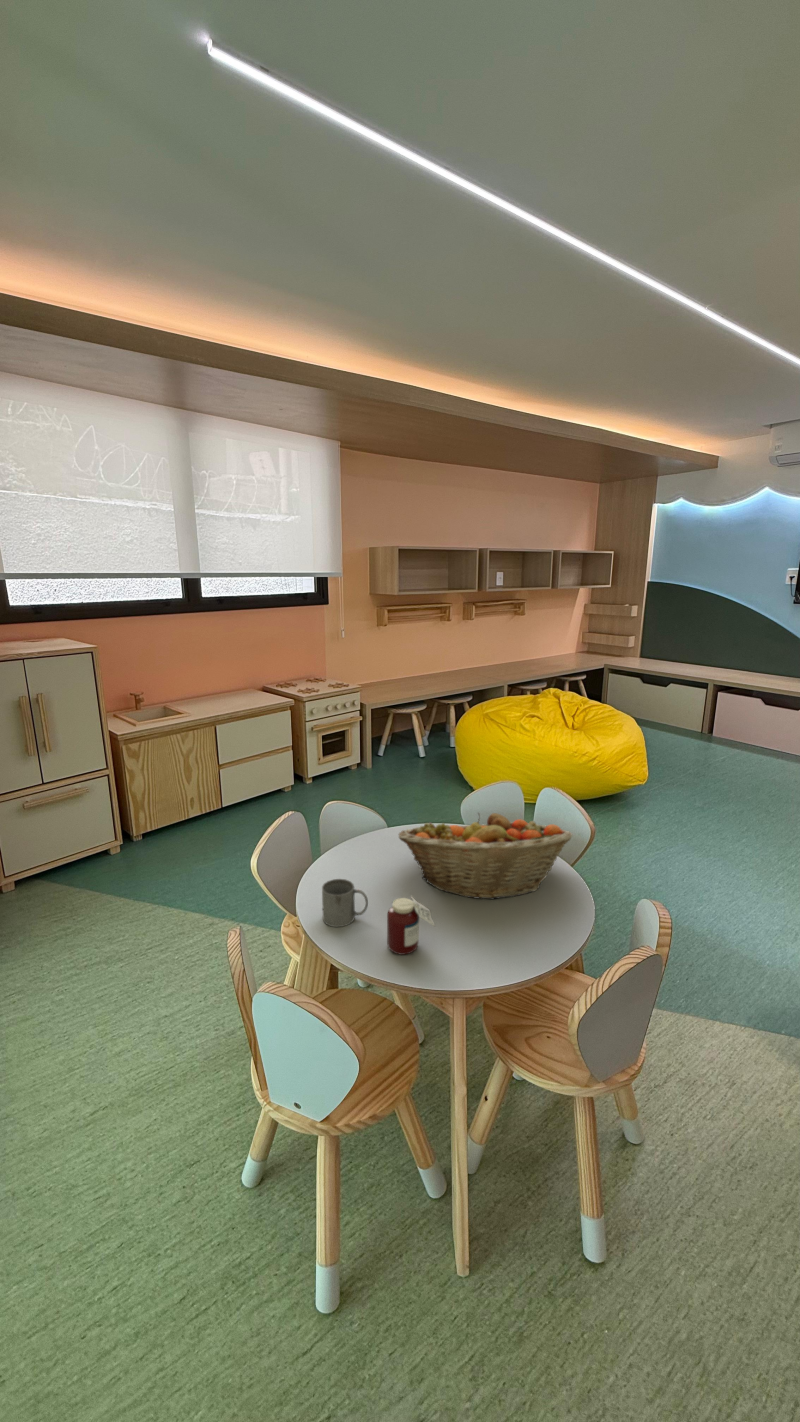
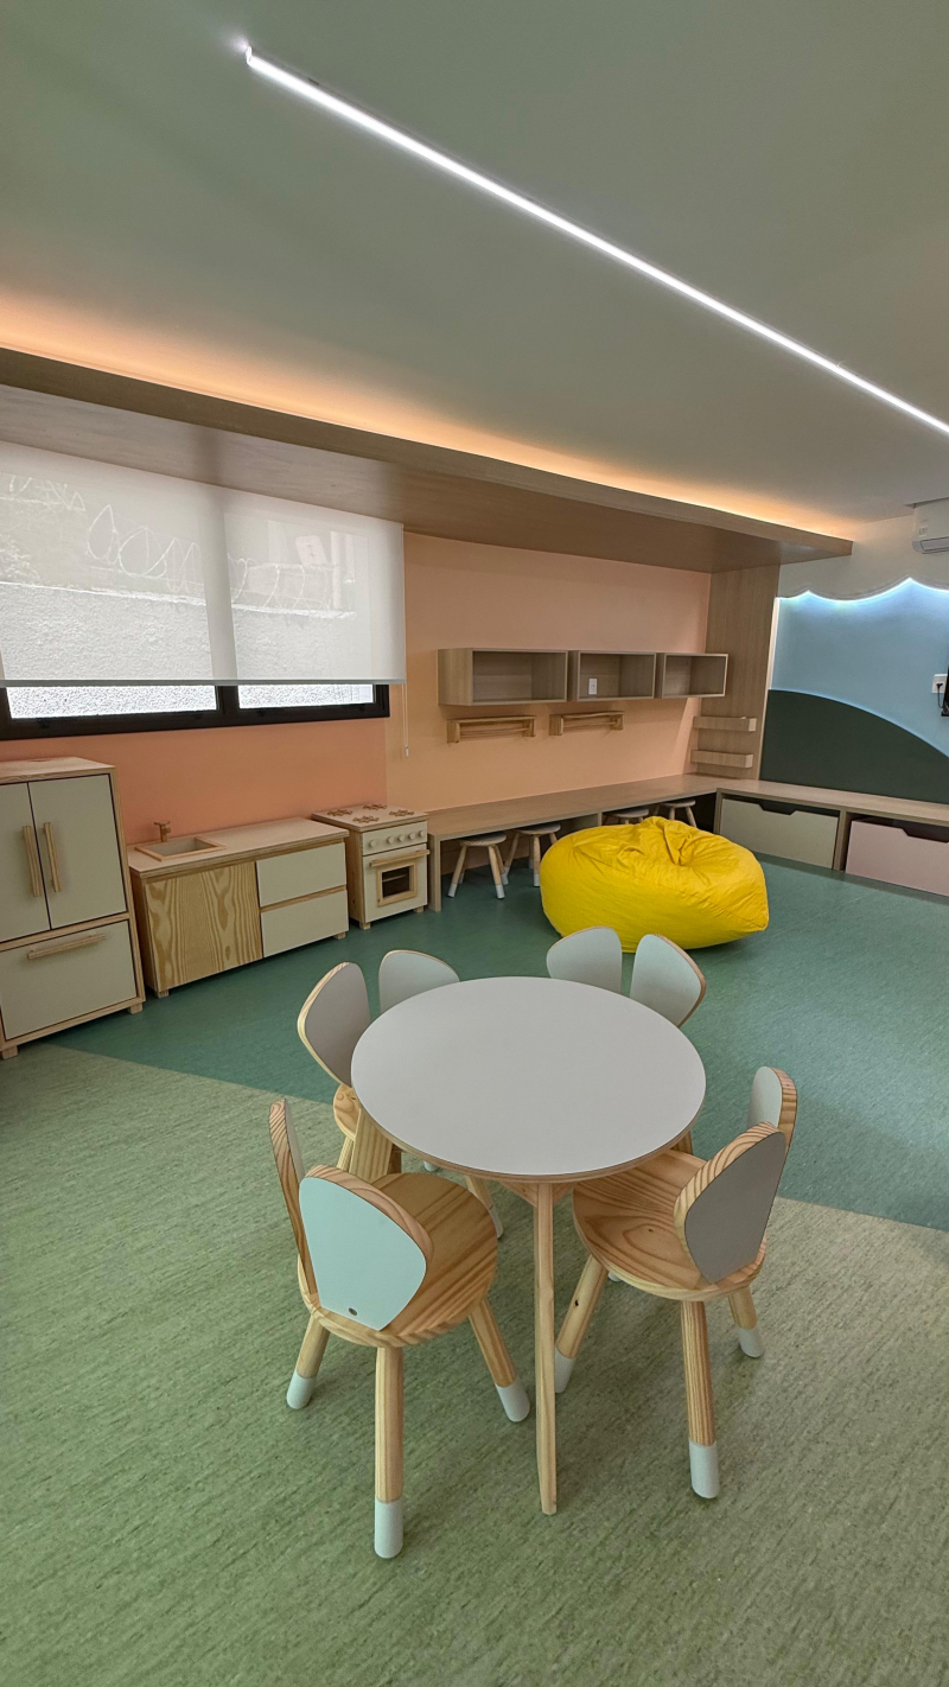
- jar [386,895,436,956]
- fruit basket [398,811,573,900]
- mug [321,878,369,928]
